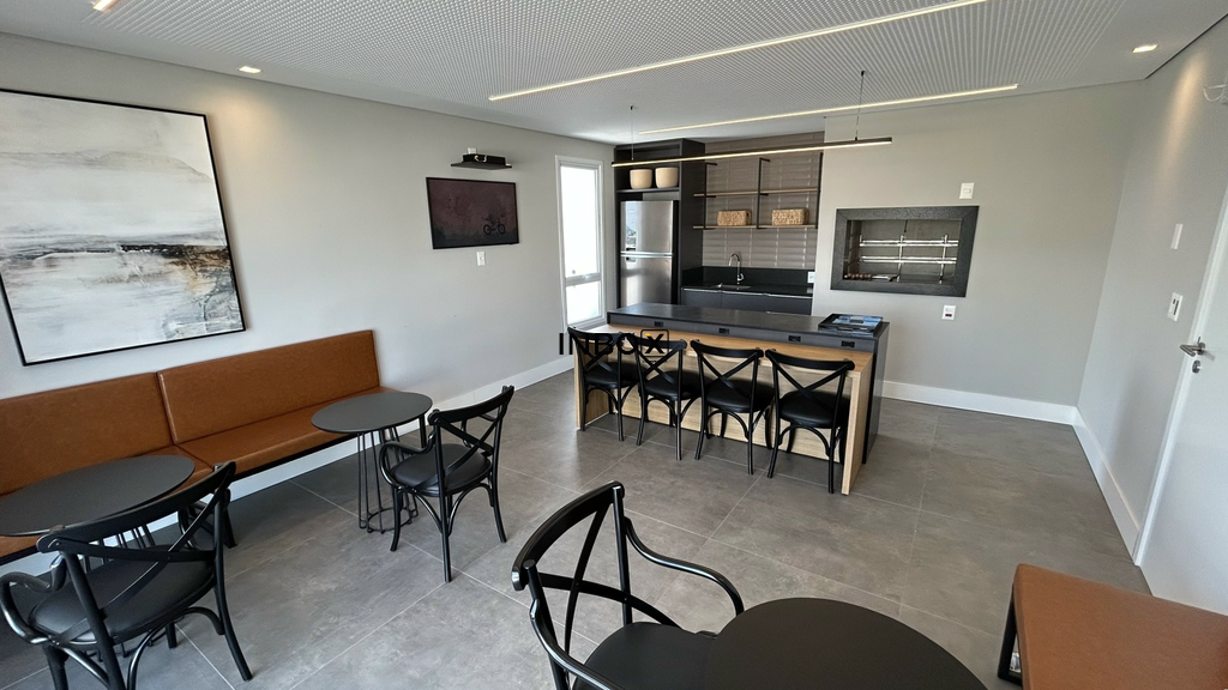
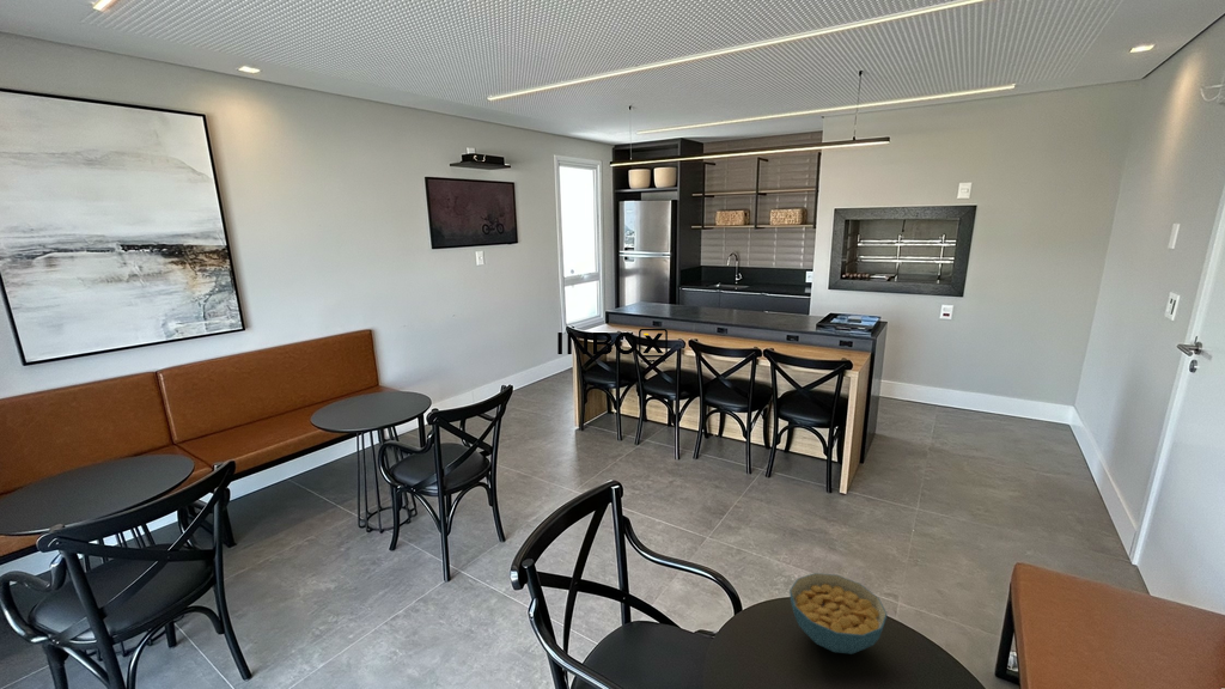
+ cereal bowl [788,572,889,656]
